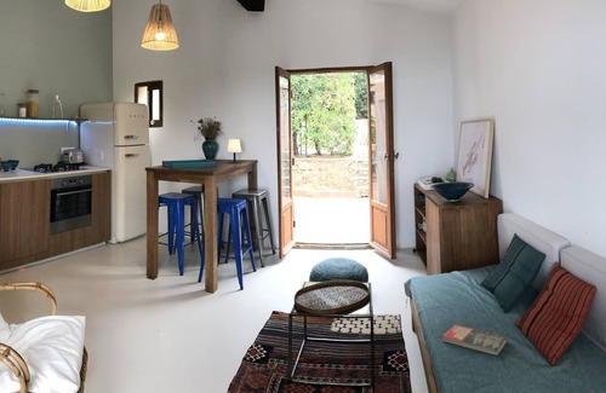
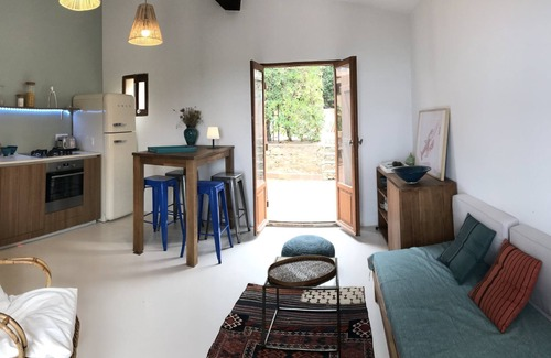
- book [441,324,509,357]
